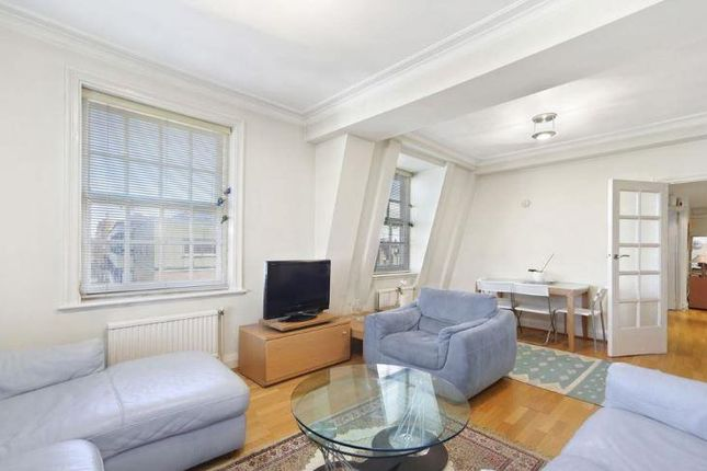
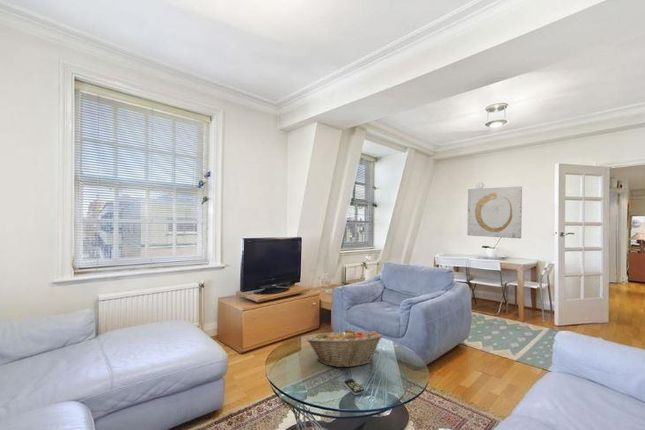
+ wall art [466,186,523,239]
+ remote control [343,378,365,396]
+ fruit basket [306,327,384,368]
